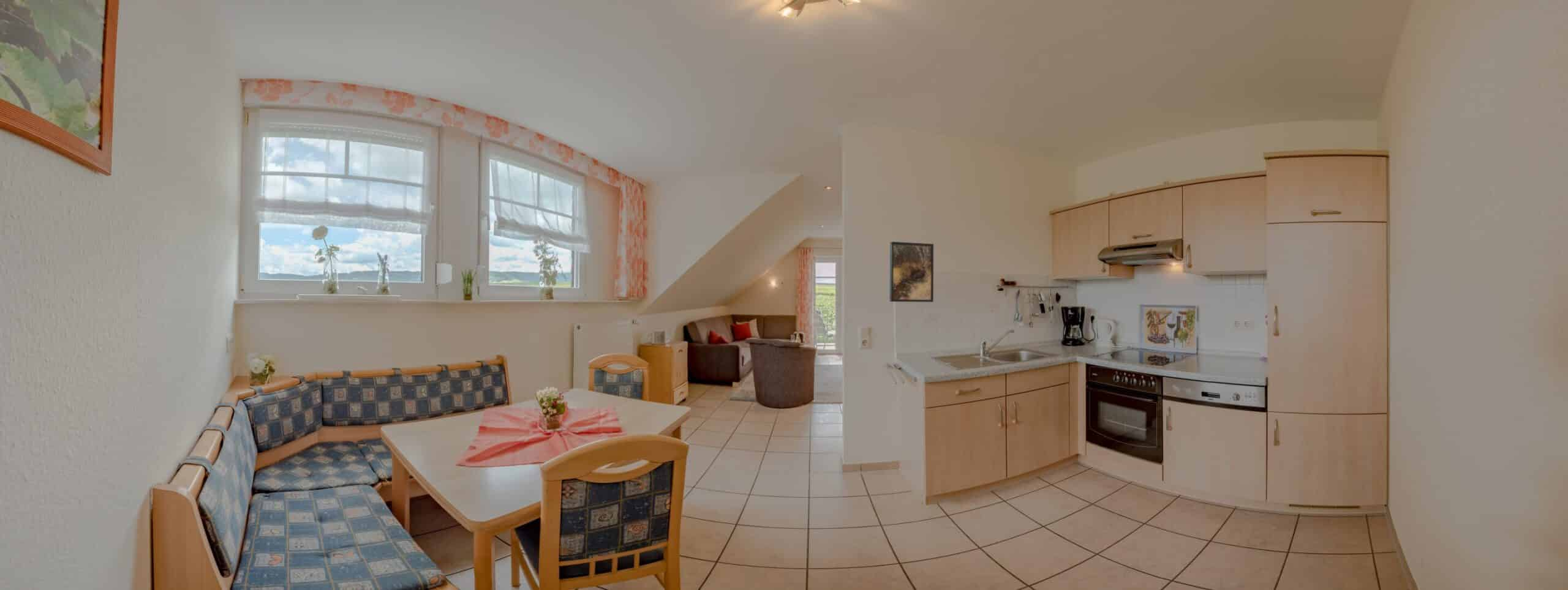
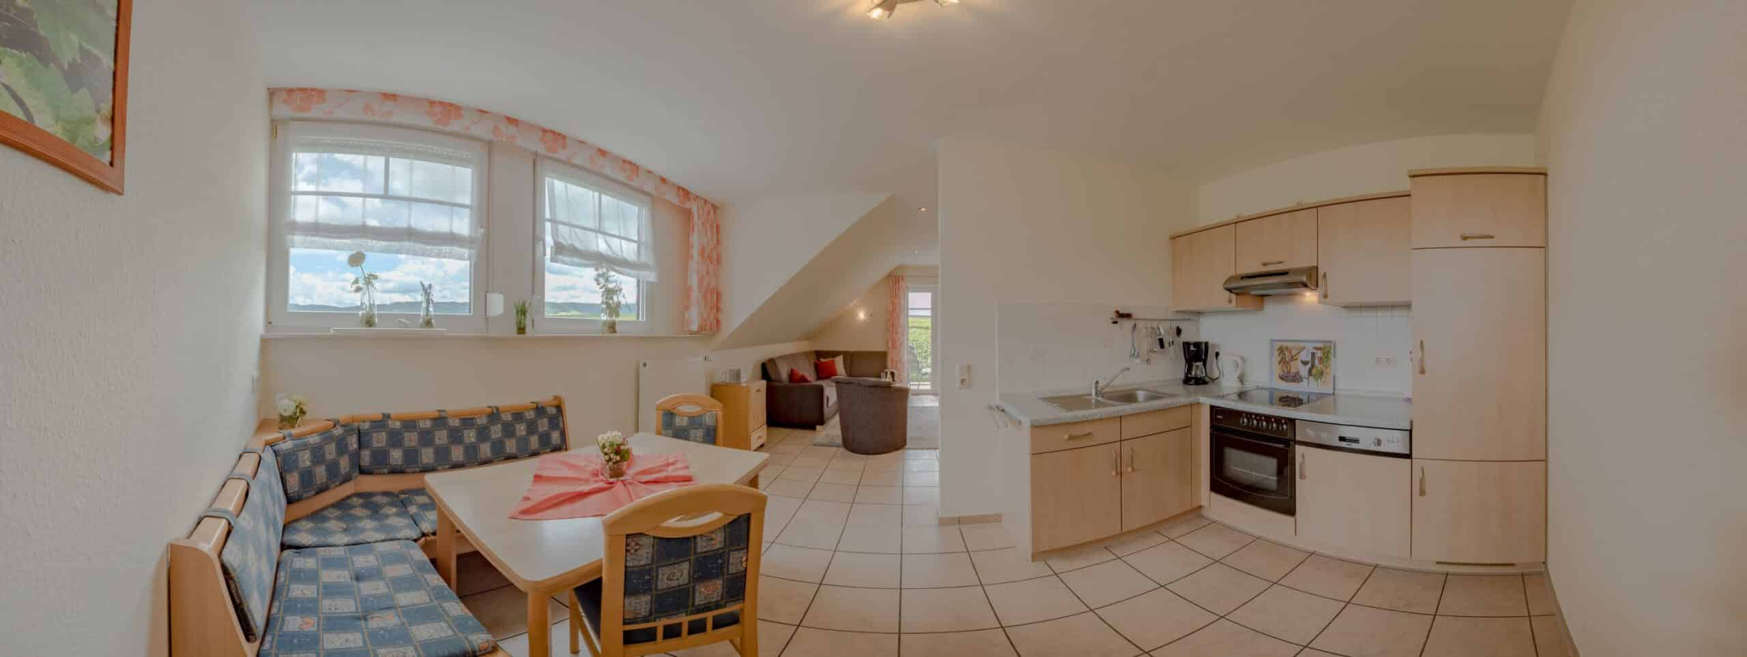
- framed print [889,241,934,303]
